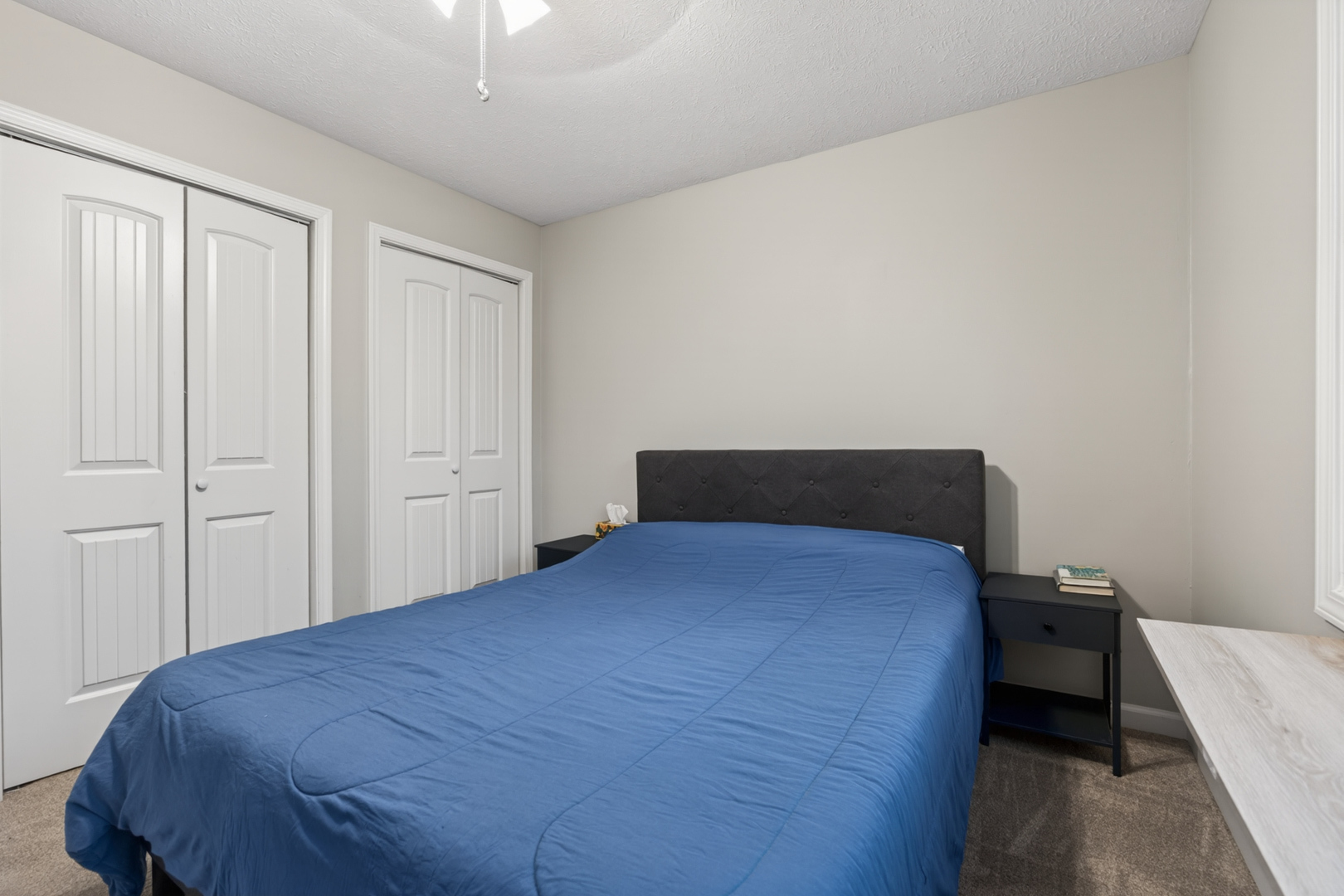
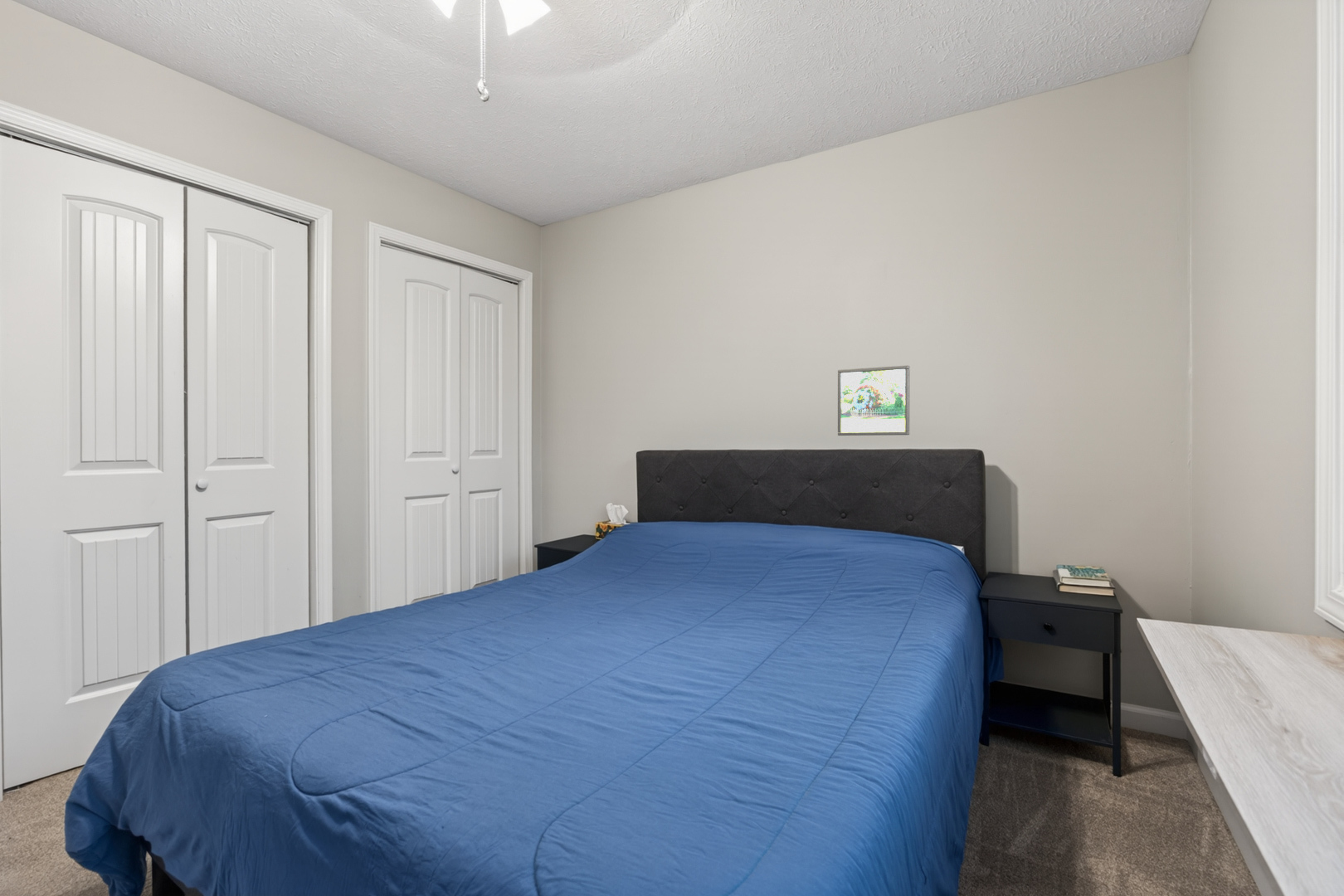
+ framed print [837,365,910,436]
